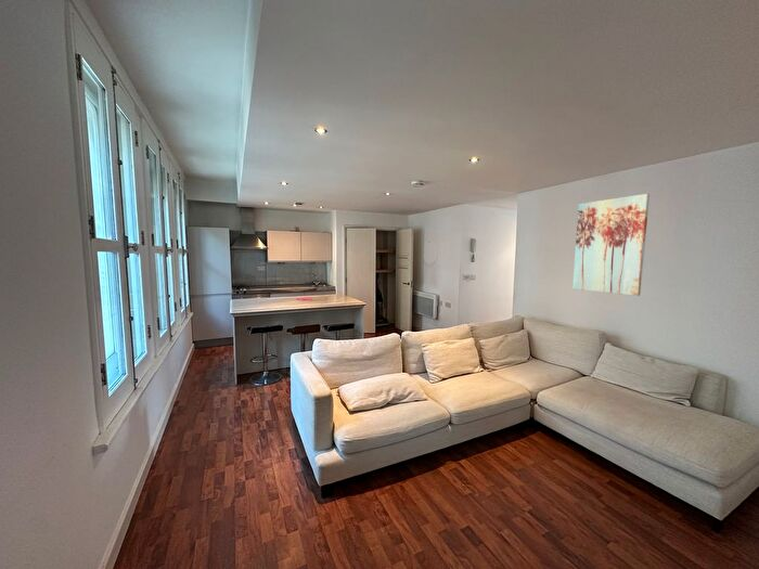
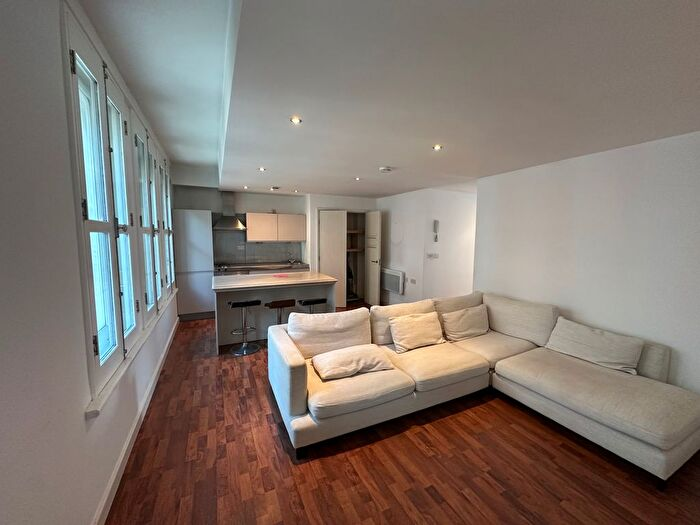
- wall art [571,193,651,297]
